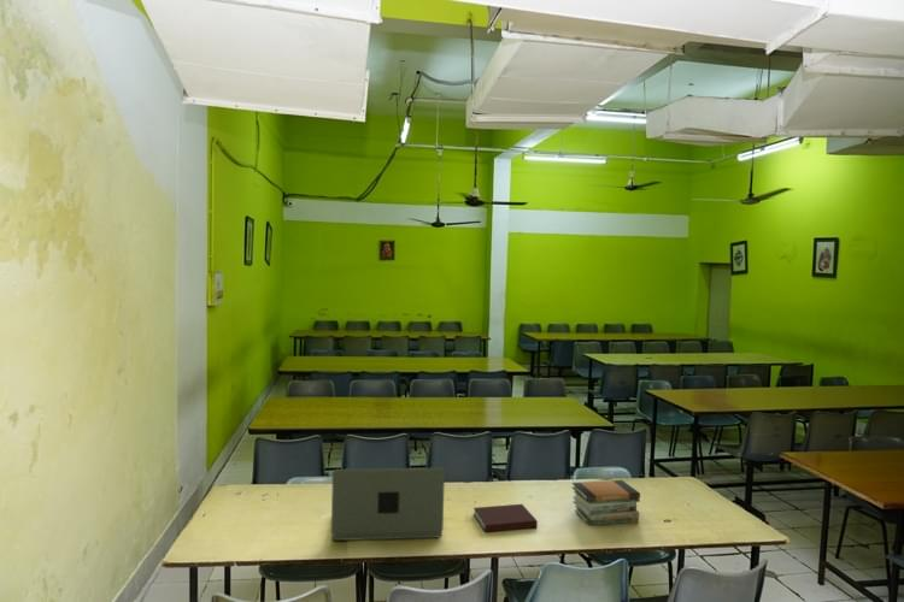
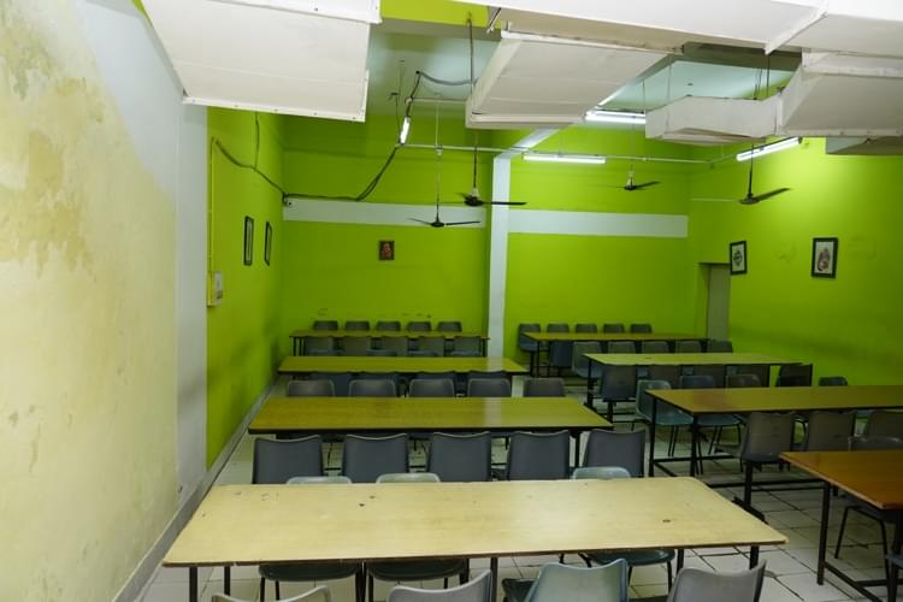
- book stack [571,479,641,526]
- laptop [330,467,446,542]
- notebook [472,503,539,533]
